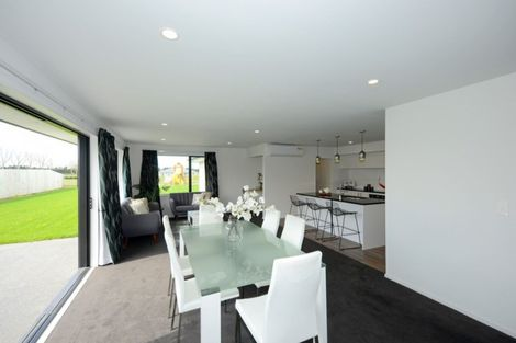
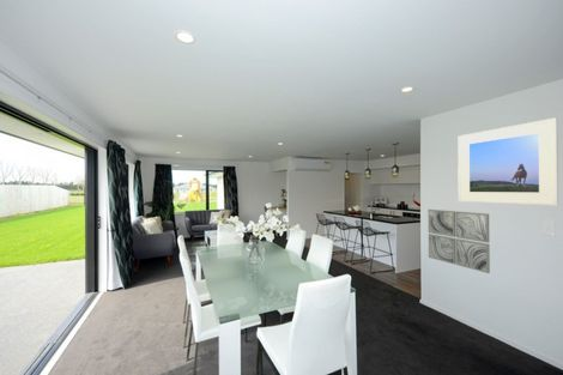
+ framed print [456,116,559,206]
+ wall art [428,208,491,274]
